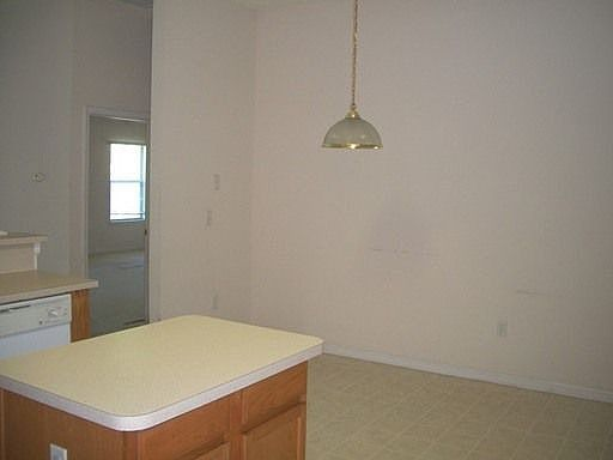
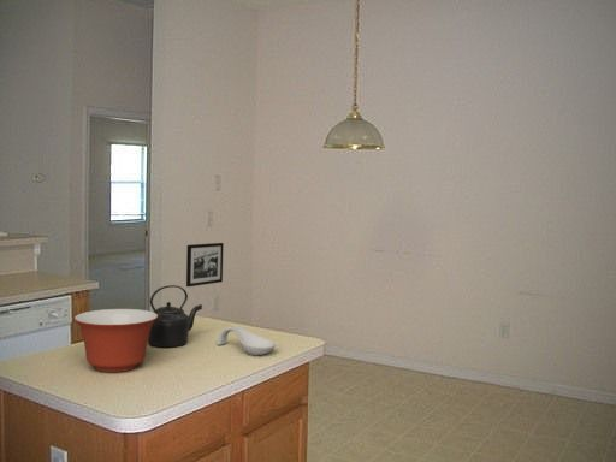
+ kettle [147,284,203,348]
+ mixing bowl [73,308,158,373]
+ picture frame [185,242,225,288]
+ spoon rest [215,326,277,356]
